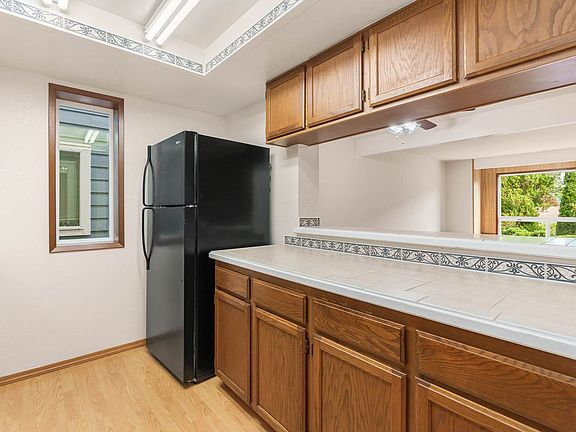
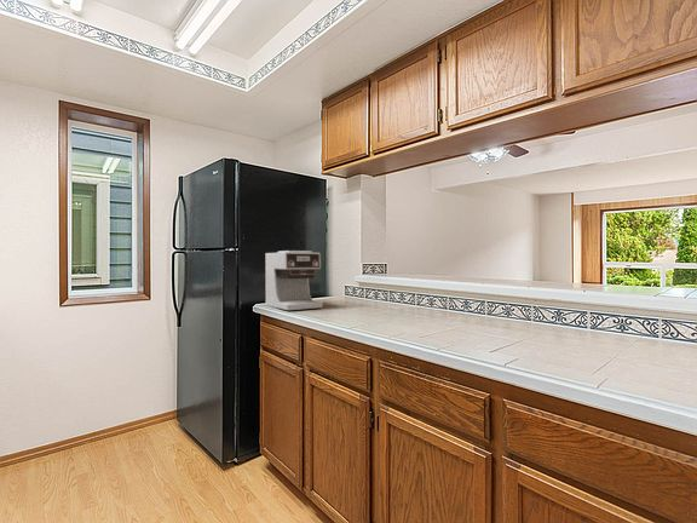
+ coffee maker [264,249,324,311]
